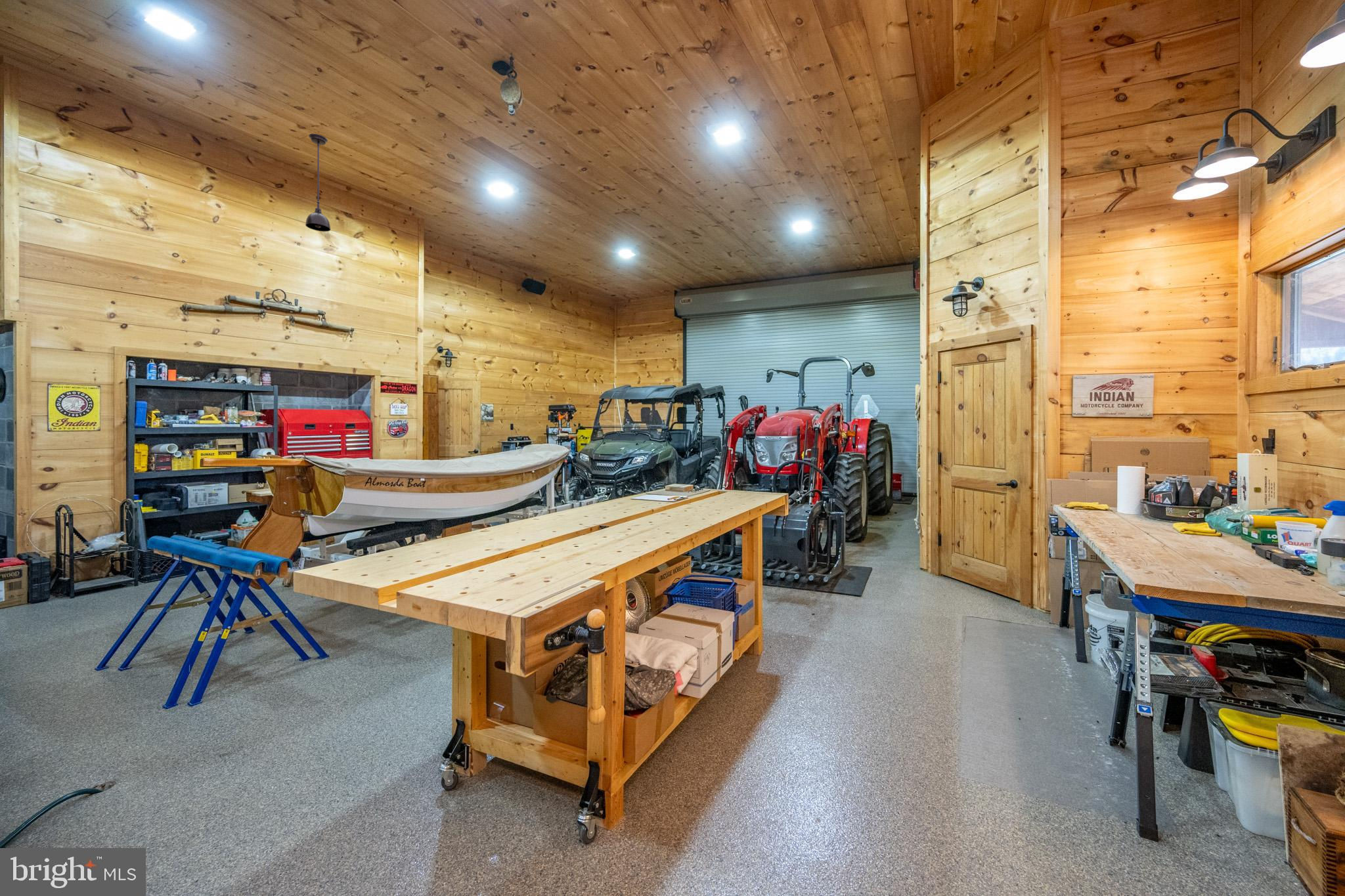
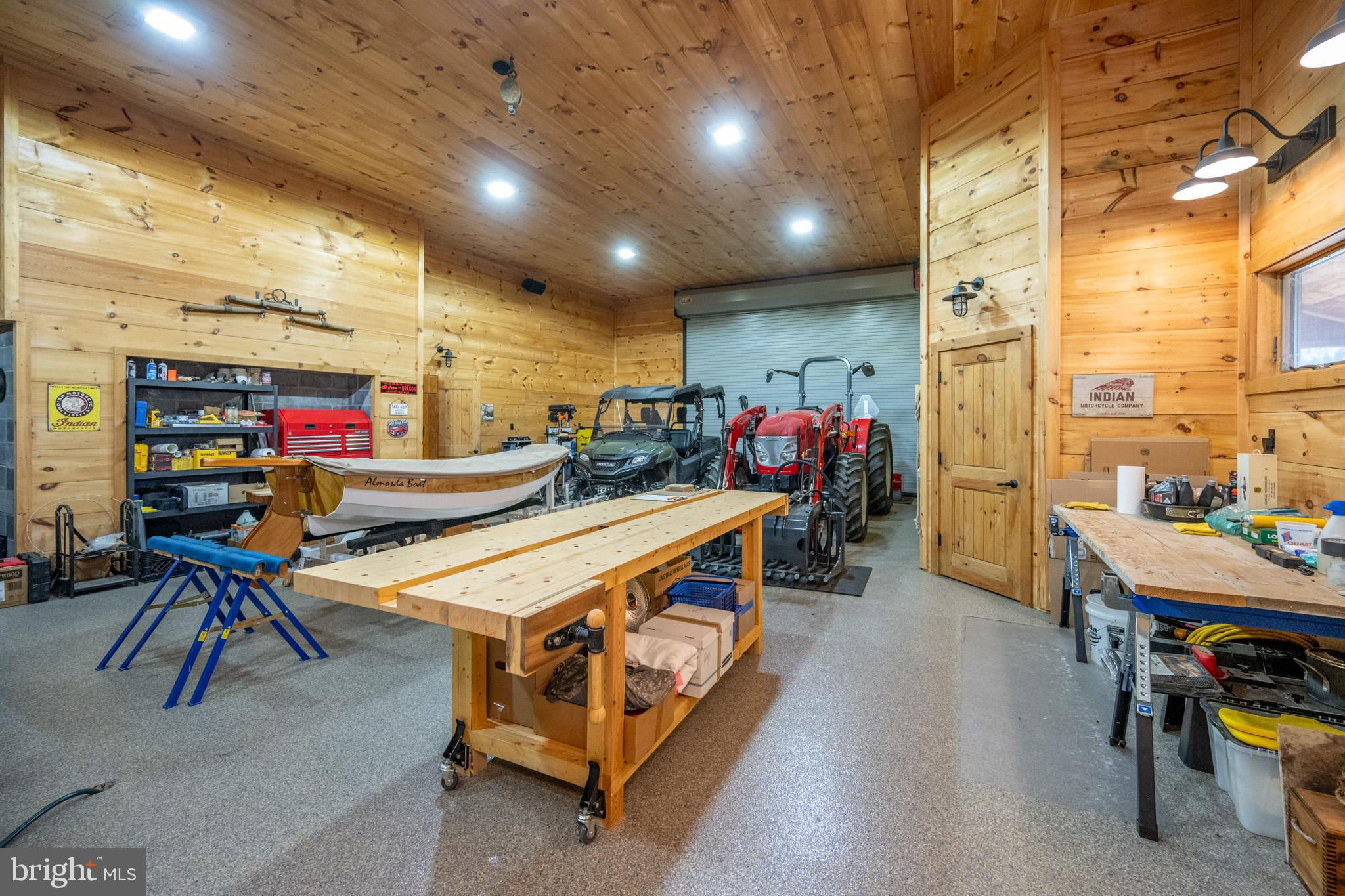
- light fixture [305,133,331,232]
